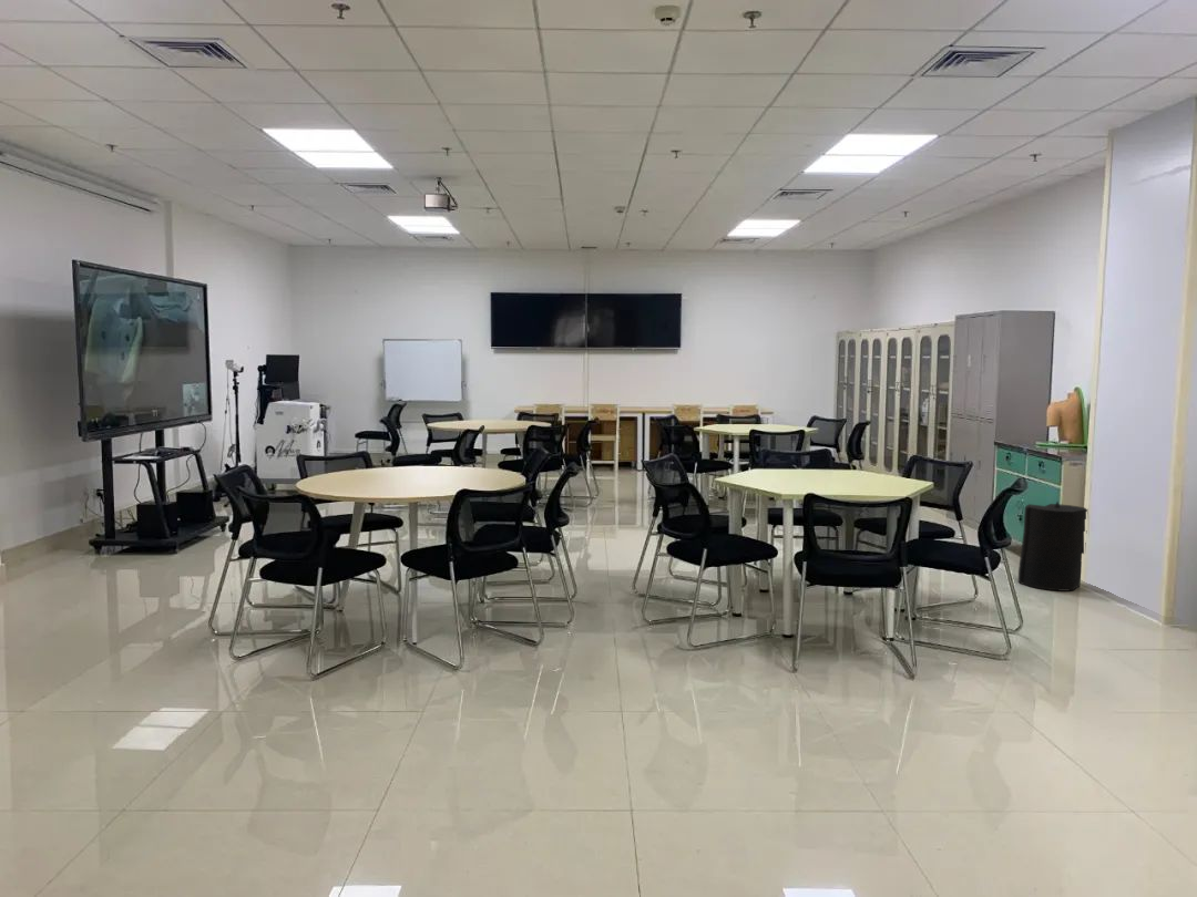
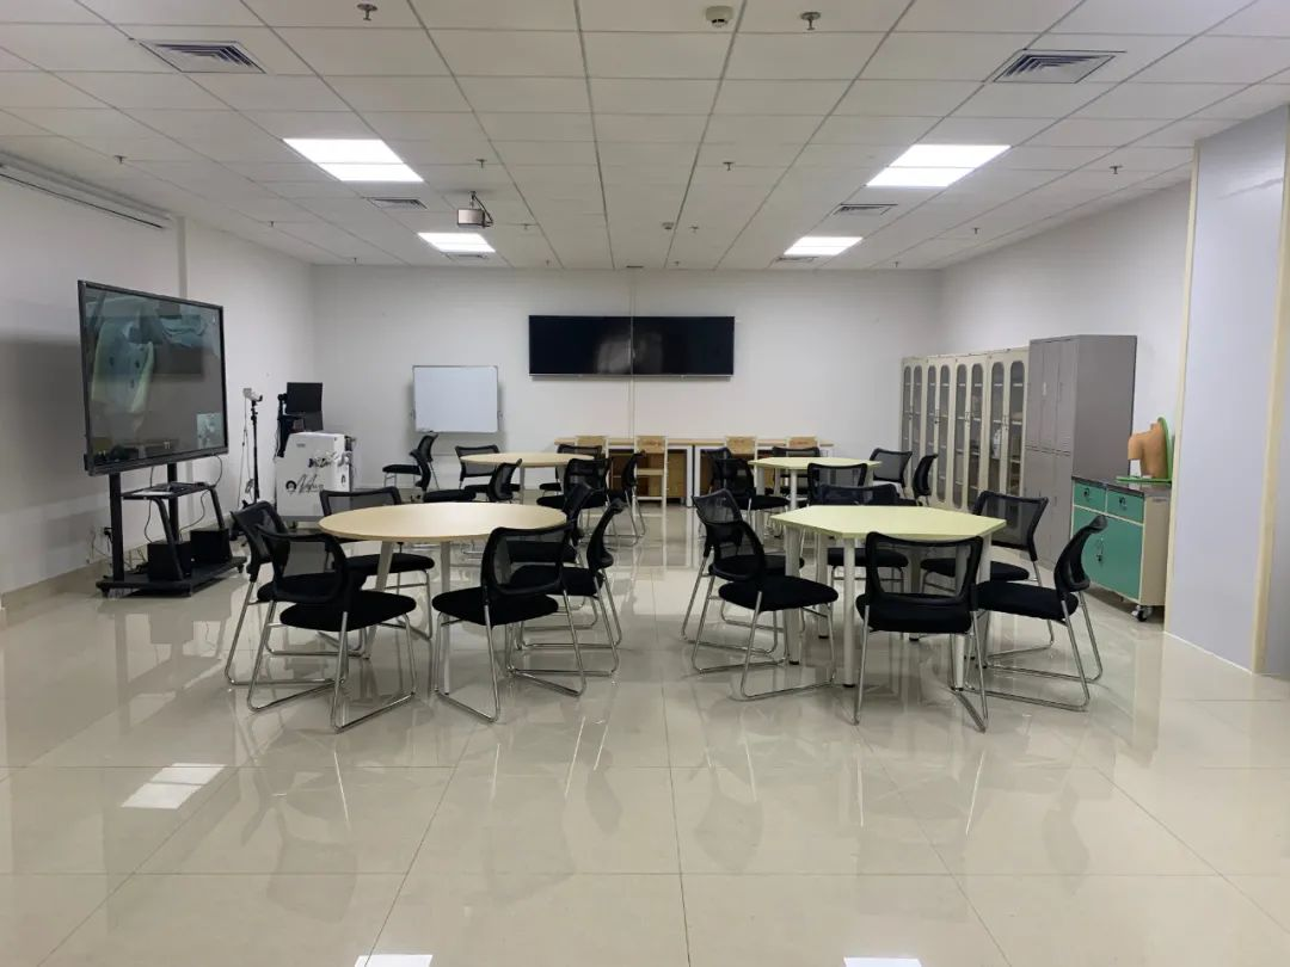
- trash can [1017,501,1088,592]
